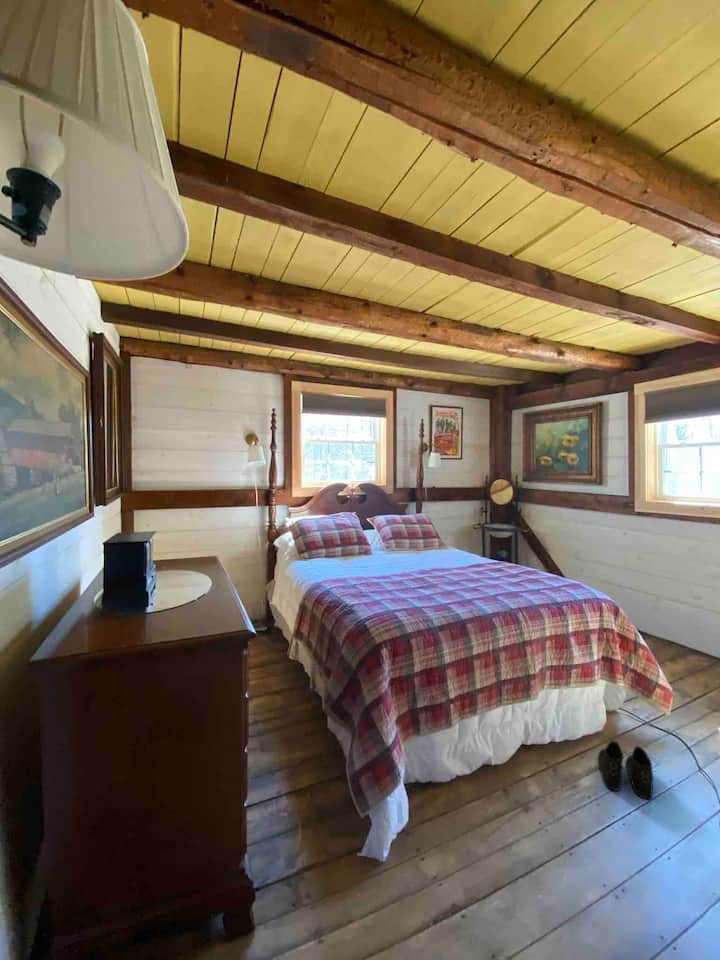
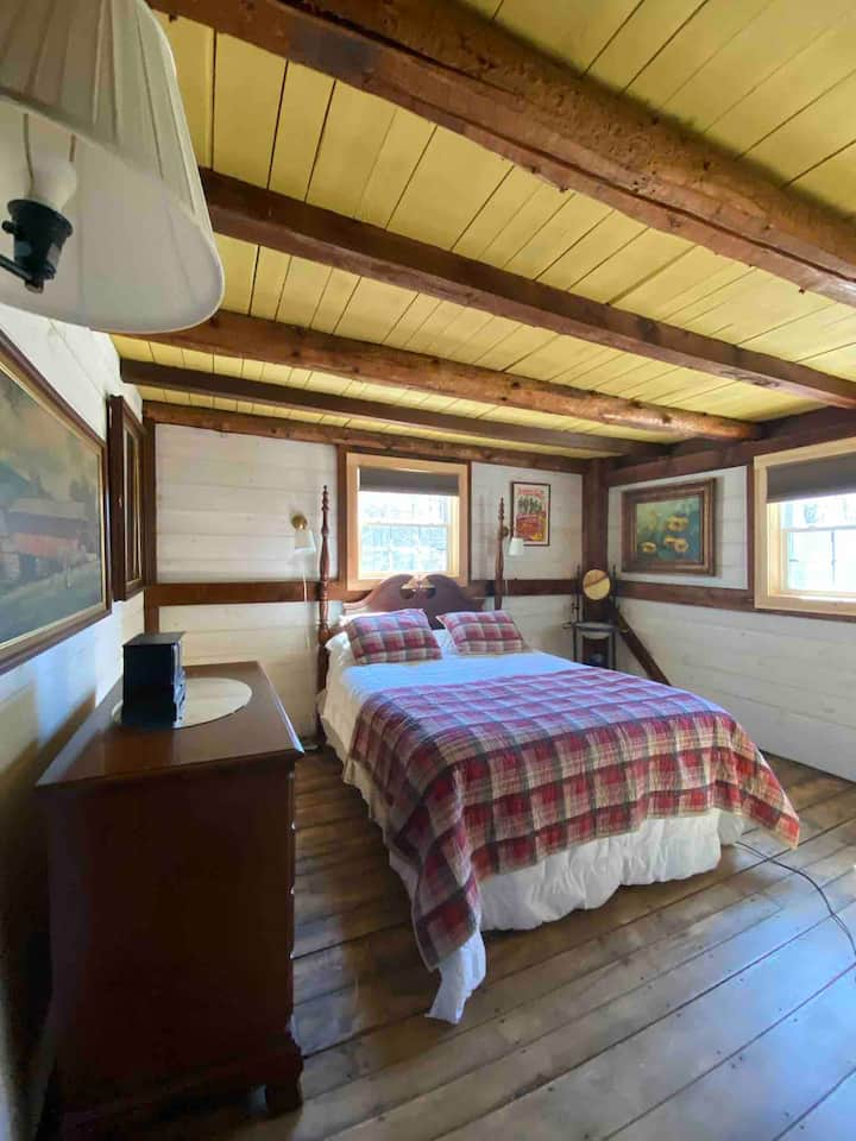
- boots [597,740,654,800]
